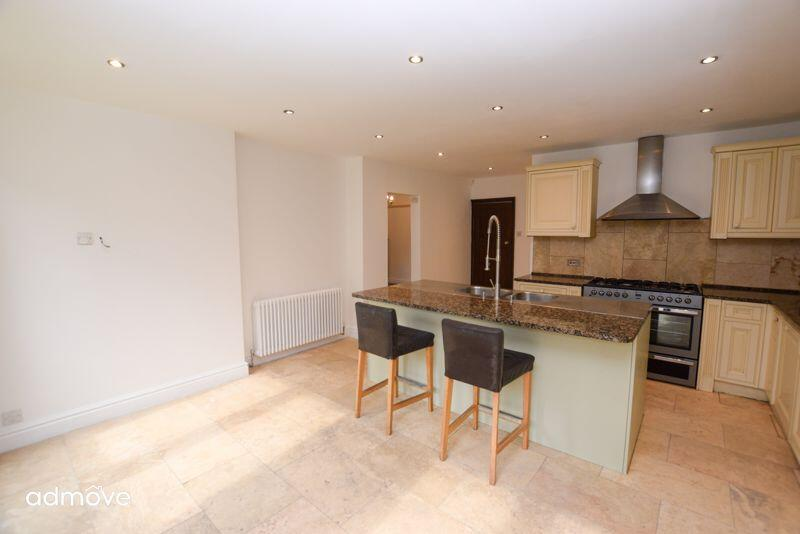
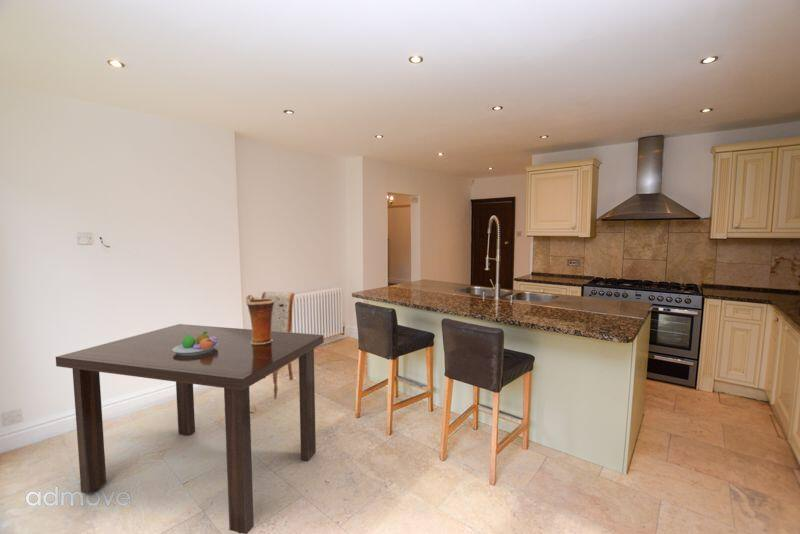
+ dining chair [250,291,296,414]
+ dining table [55,323,325,534]
+ fruit bowl [172,331,218,356]
+ vase [245,294,275,344]
